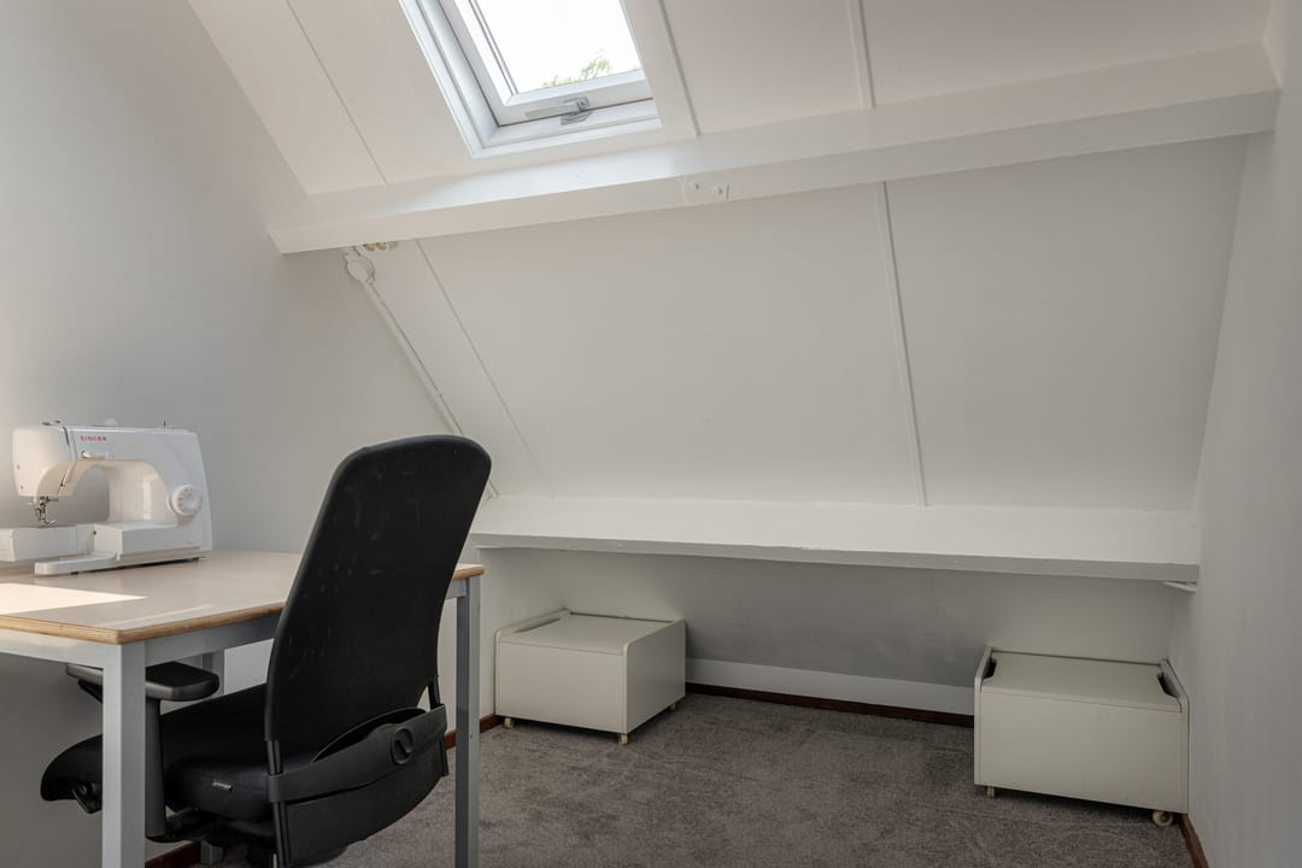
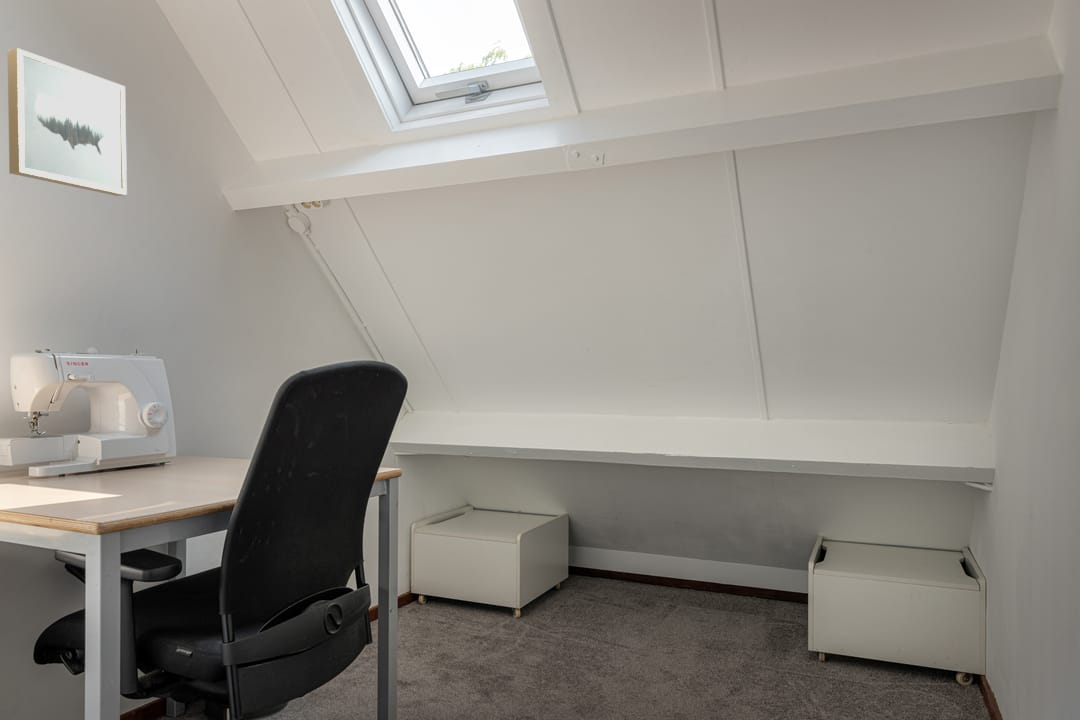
+ wall art [7,47,128,197]
